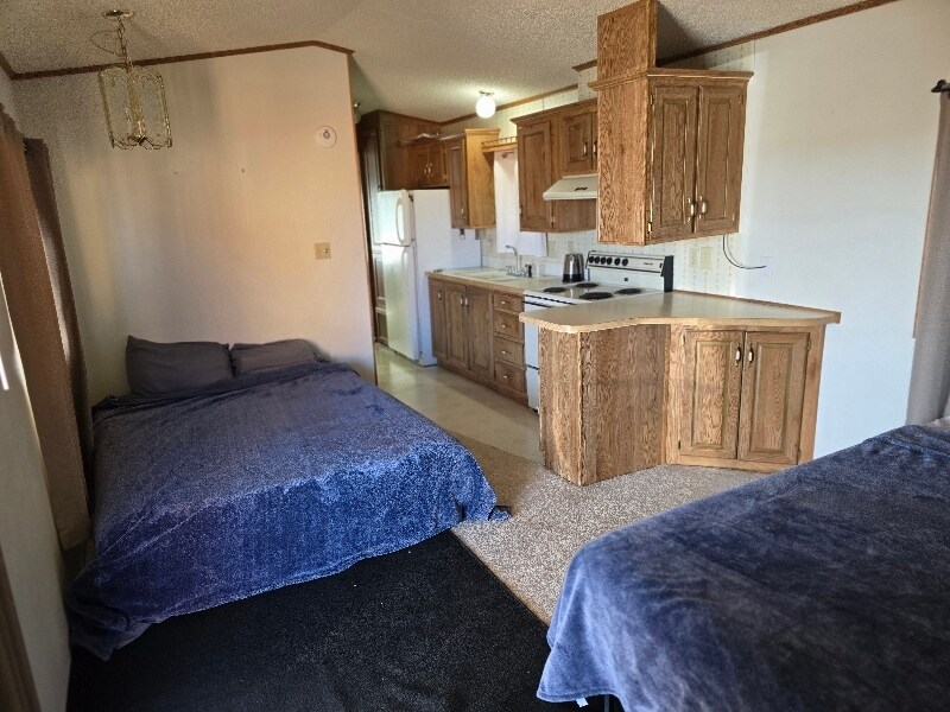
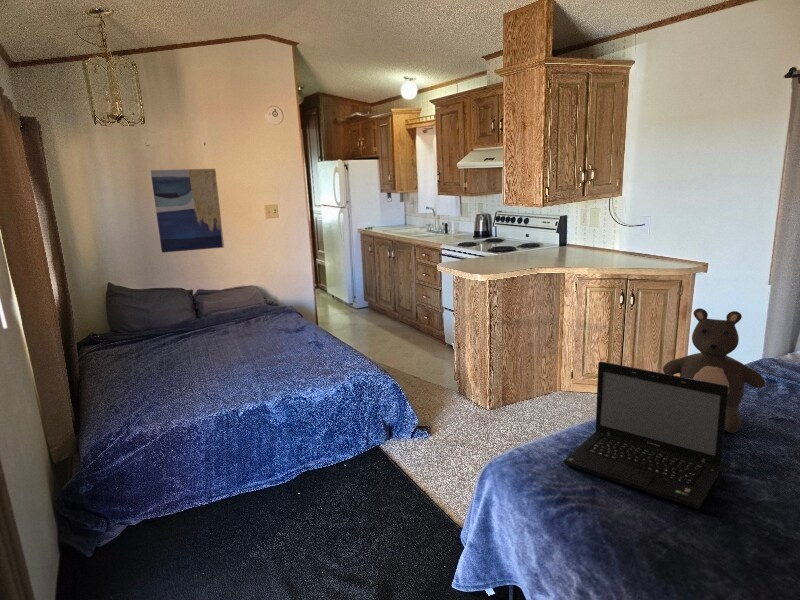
+ wall art [149,168,225,254]
+ laptop [562,360,729,510]
+ teddy bear [662,307,766,434]
